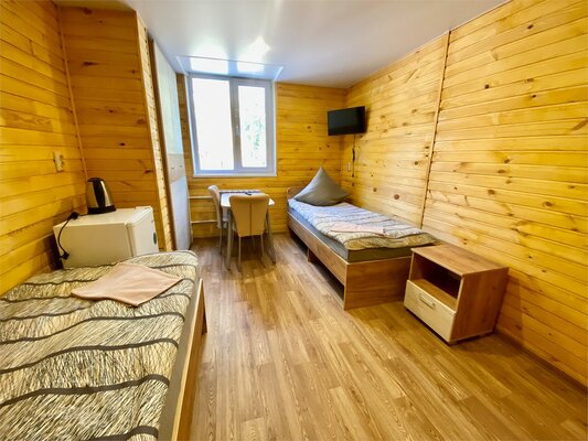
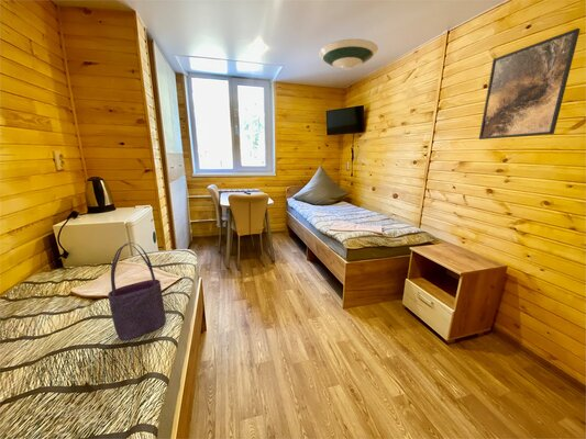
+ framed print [478,27,582,140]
+ tote bag [107,241,167,341]
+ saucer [318,38,379,71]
